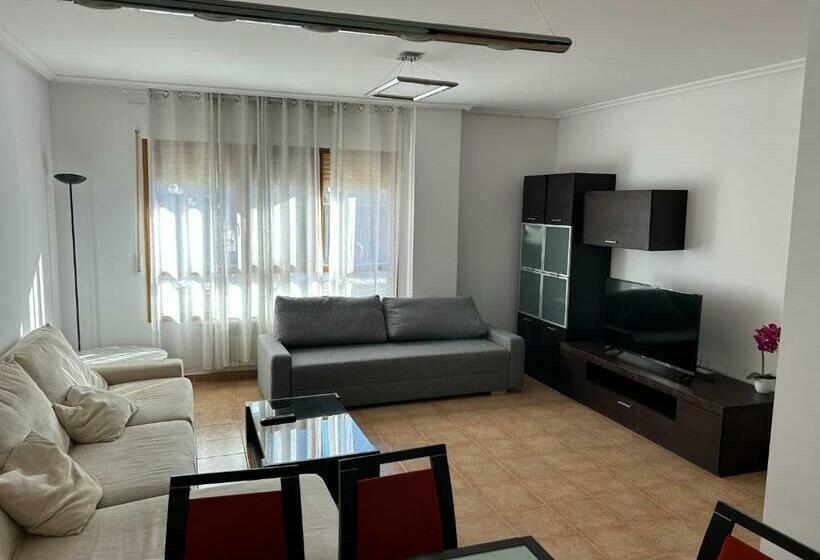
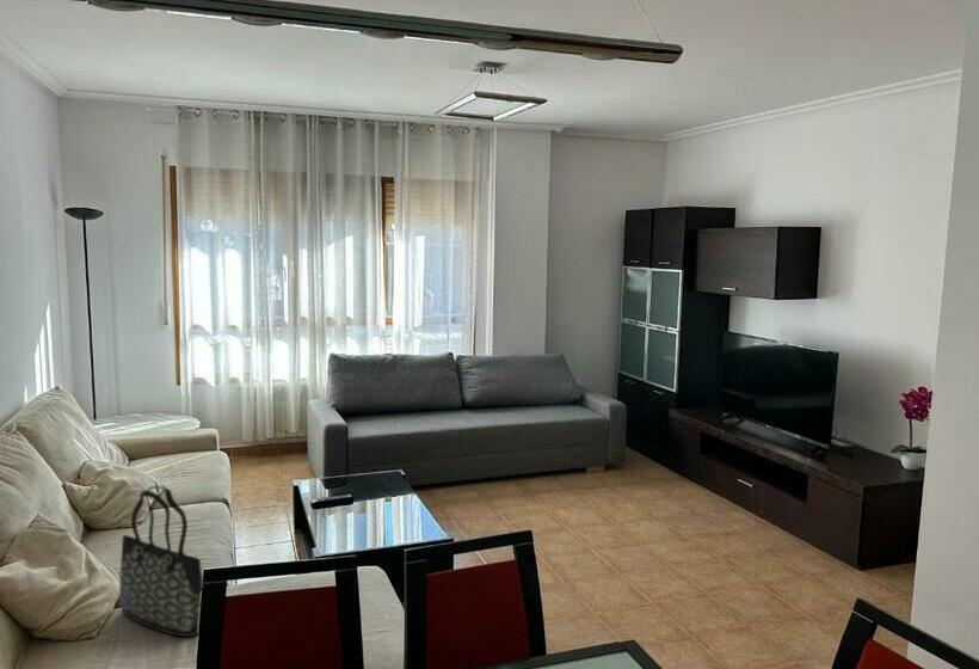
+ tote bag [118,485,203,638]
